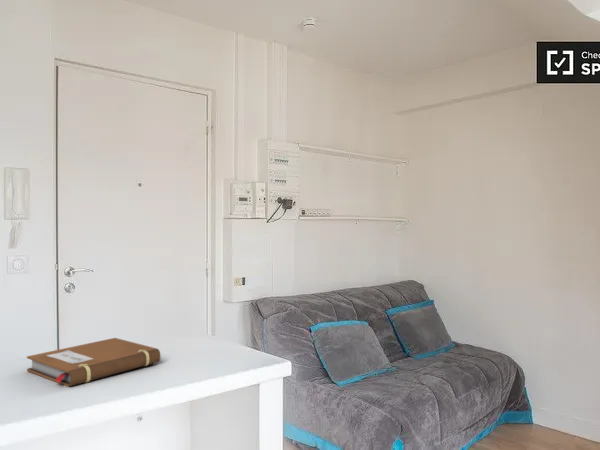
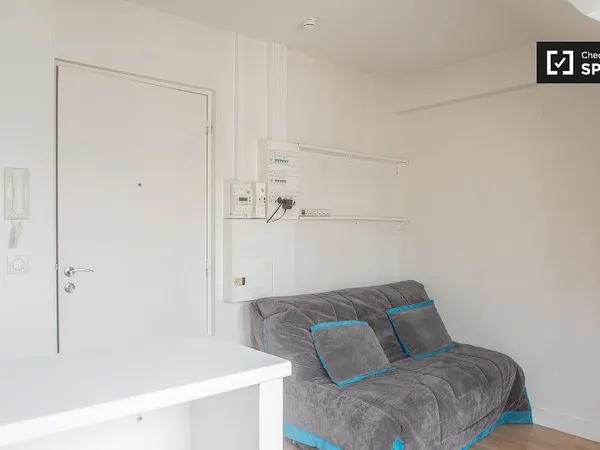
- notebook [26,337,161,388]
